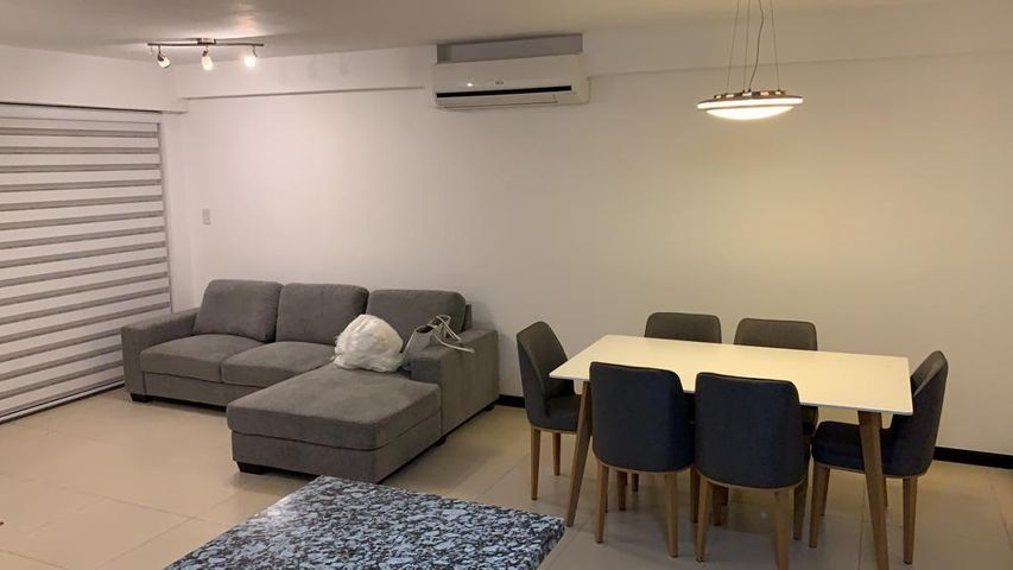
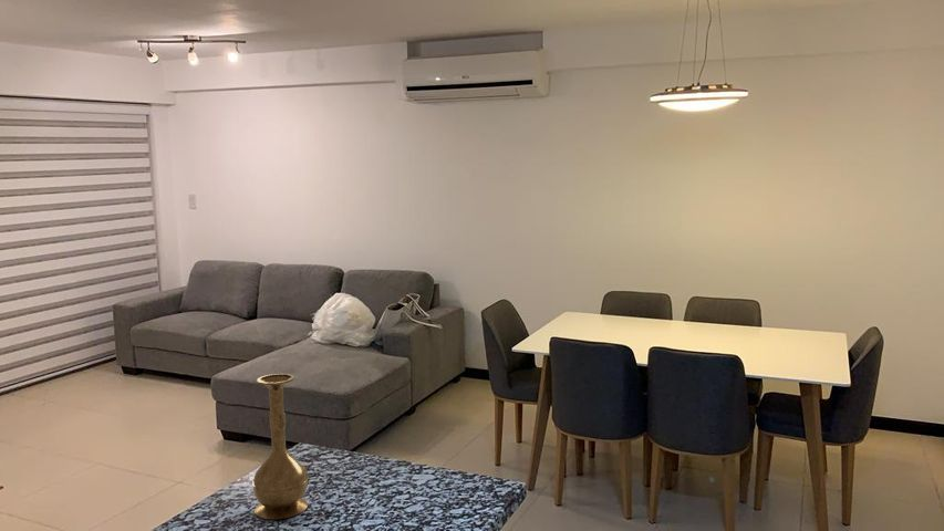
+ vase [251,373,310,520]
